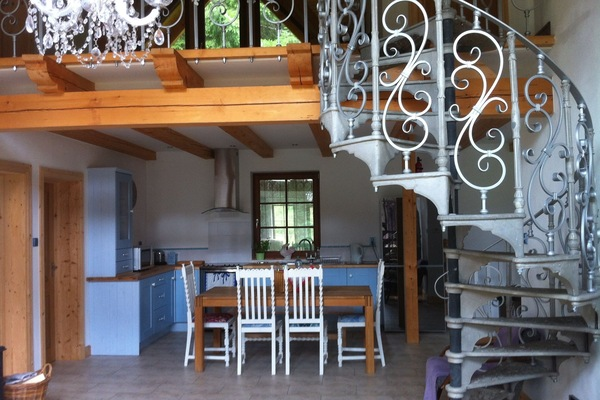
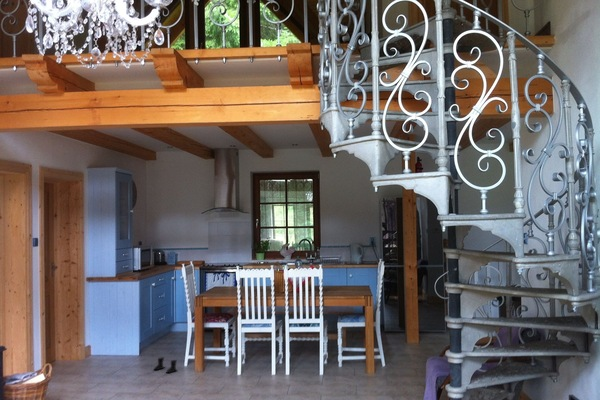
+ boots [153,356,179,374]
